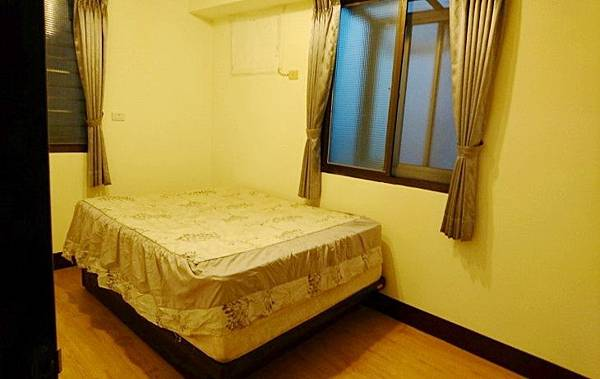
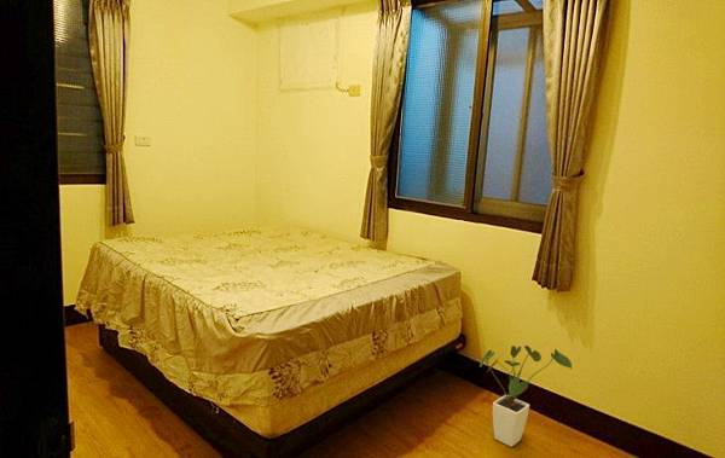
+ house plant [478,344,573,448]
